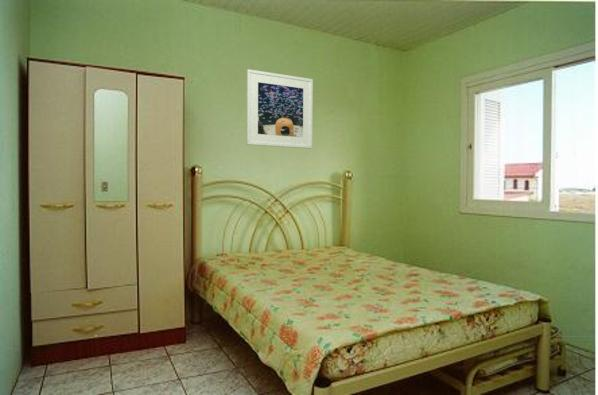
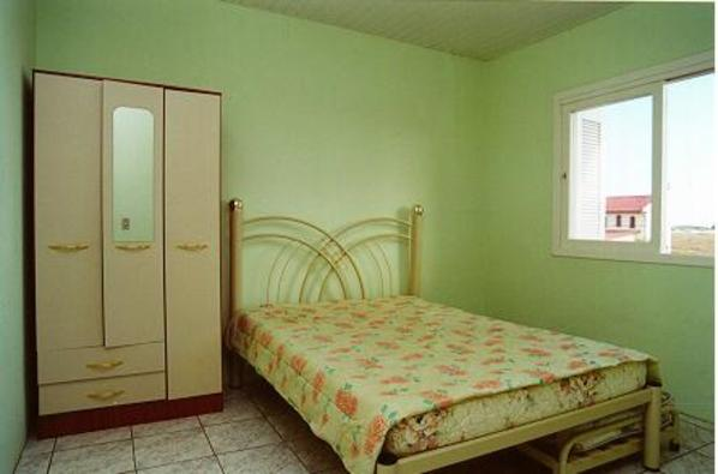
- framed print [246,68,314,150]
